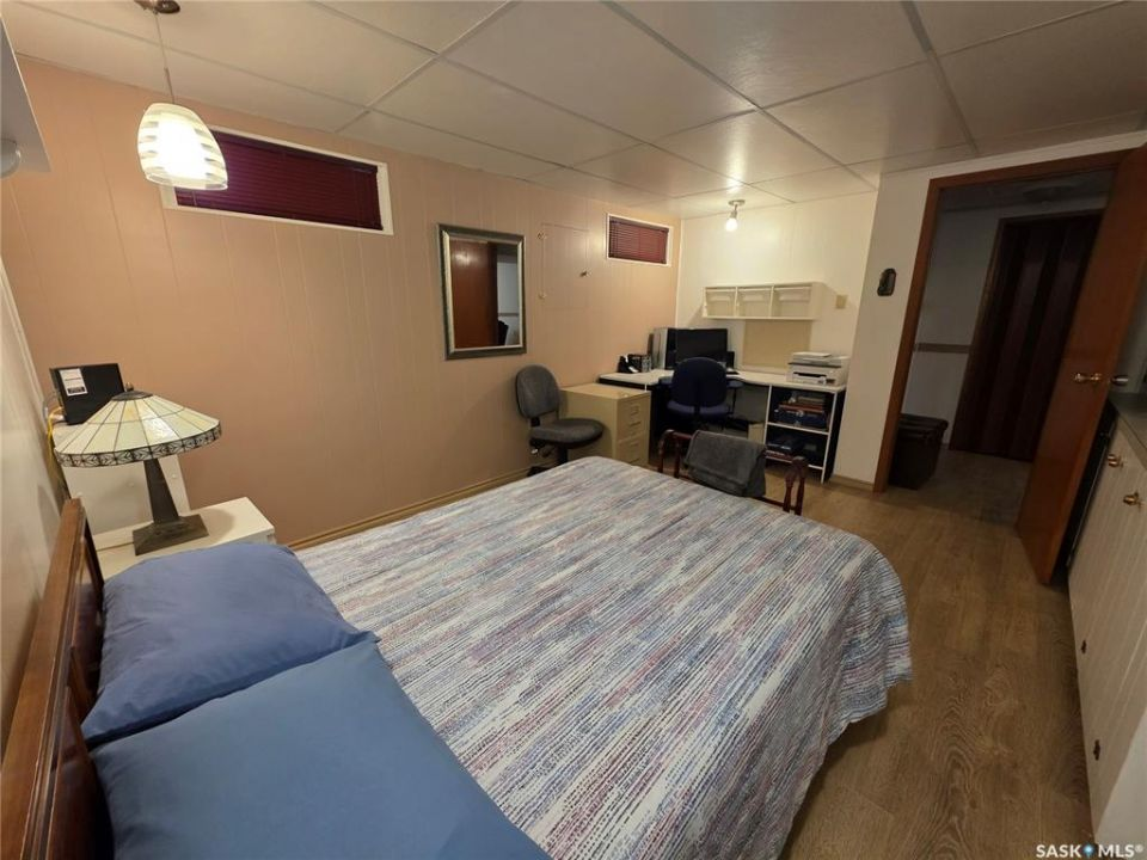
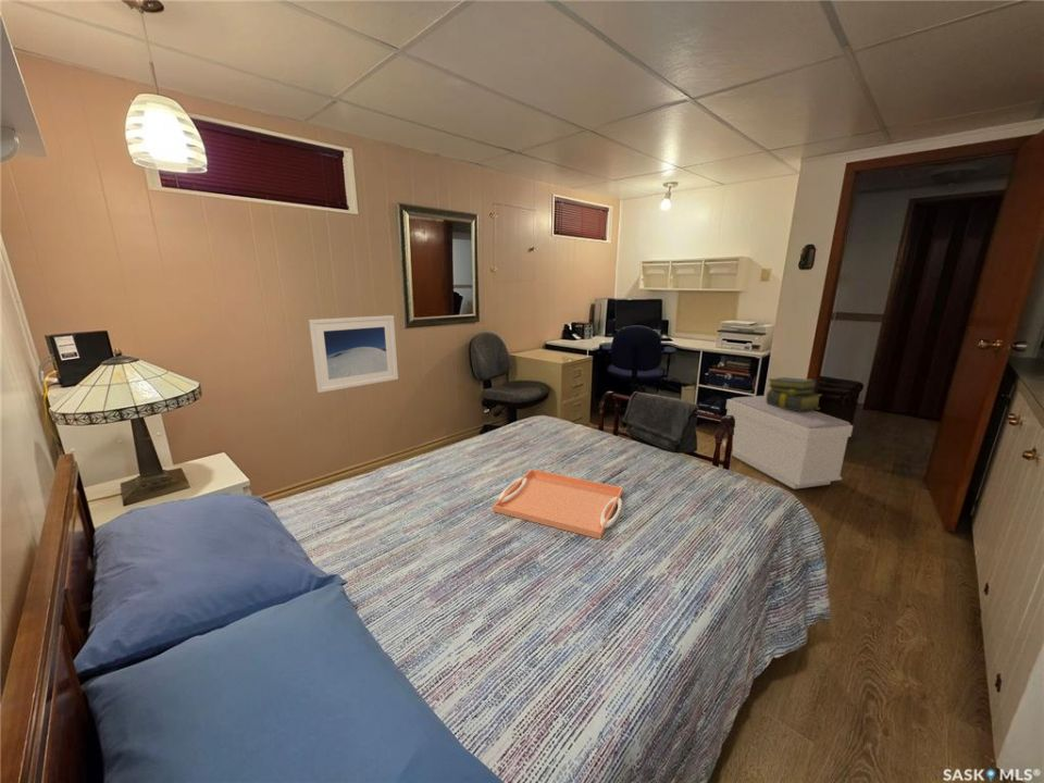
+ serving tray [492,468,624,540]
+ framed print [308,314,399,394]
+ bench [722,395,854,490]
+ stack of books [766,376,823,411]
